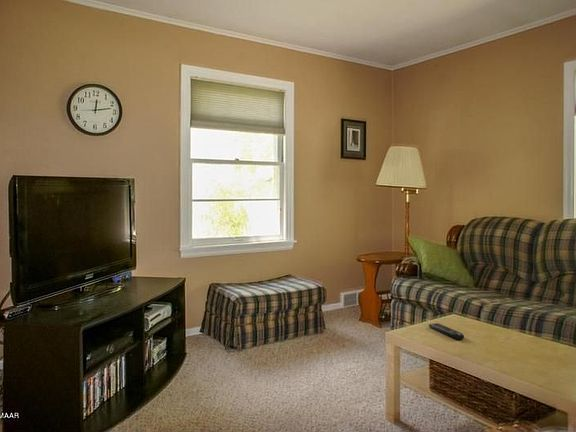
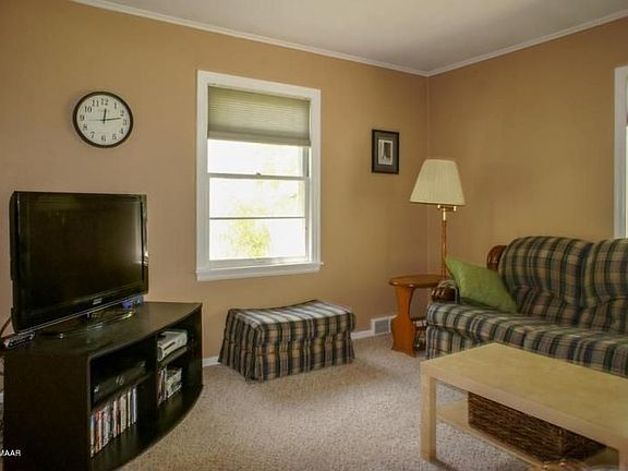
- remote control [428,322,465,341]
